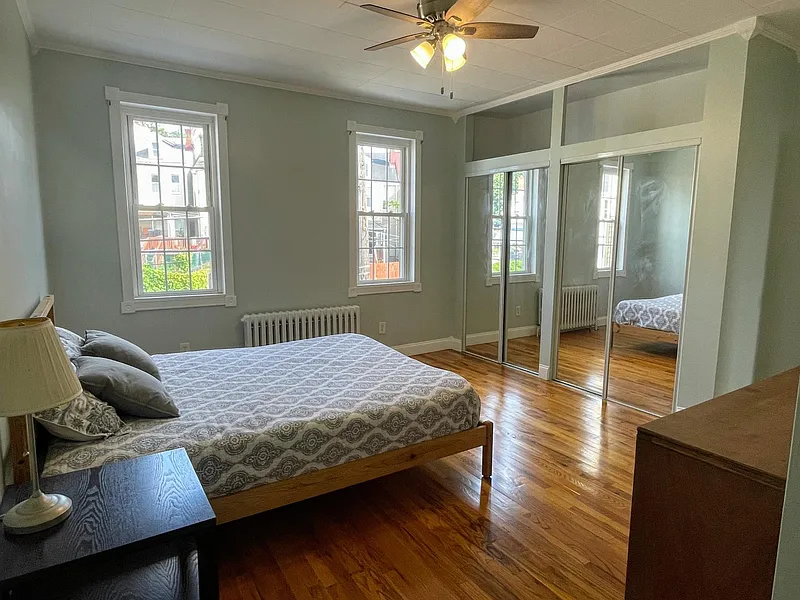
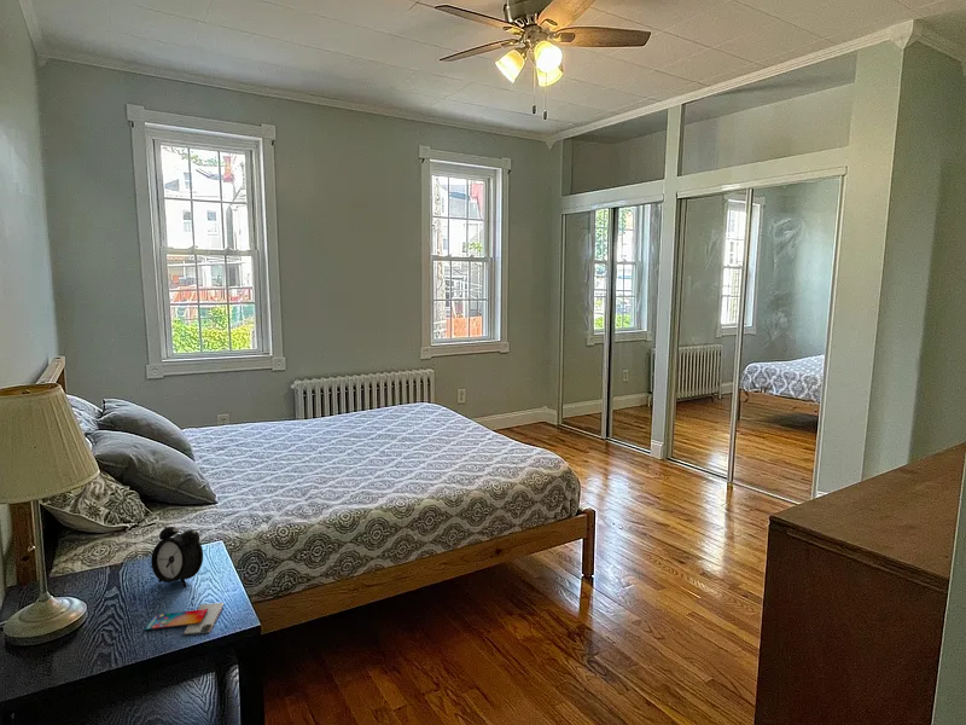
+ smartphone [144,602,226,636]
+ alarm clock [150,524,204,588]
